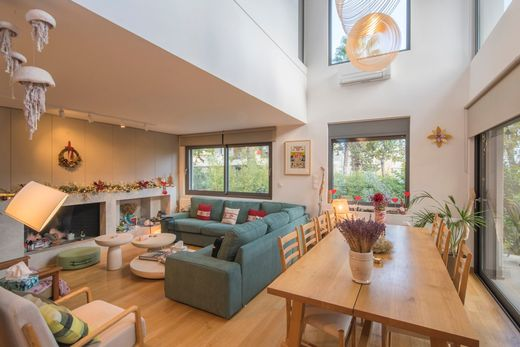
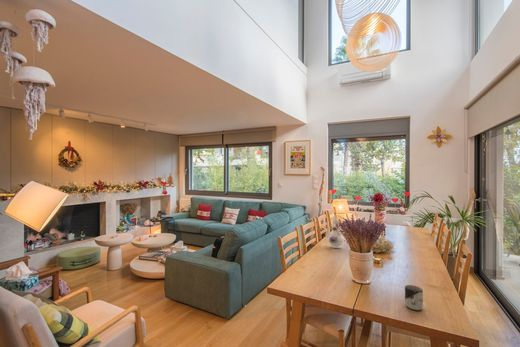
+ cup [404,284,424,312]
+ chinaware [323,214,345,249]
